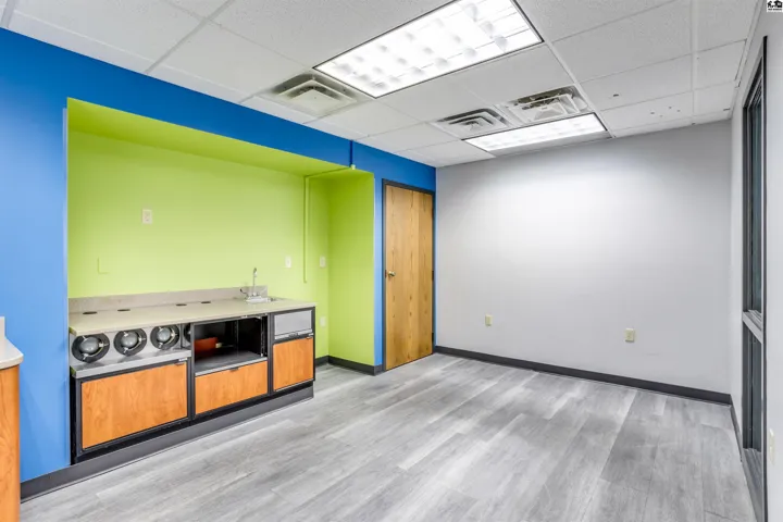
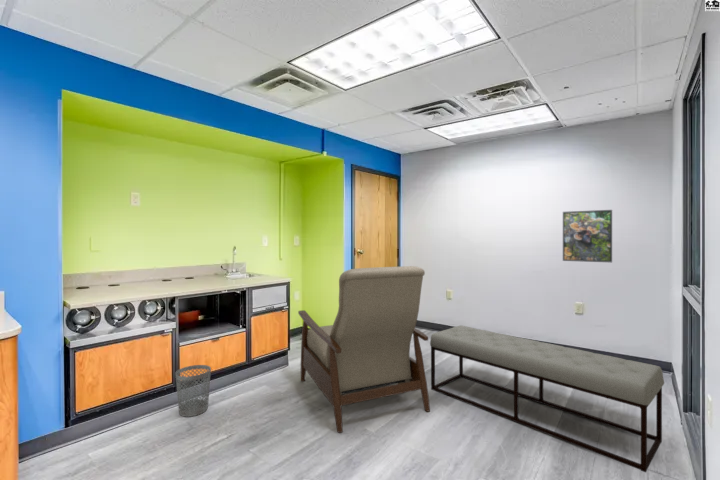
+ chair [297,265,431,434]
+ bench [429,325,665,473]
+ wastebasket [174,364,212,418]
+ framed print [562,209,613,263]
